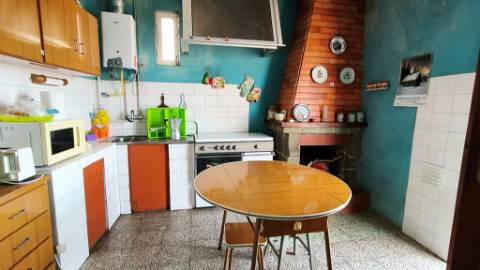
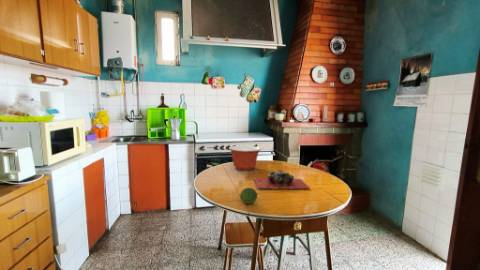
+ mixing bowl [228,145,262,171]
+ cutting board [253,169,311,190]
+ fruit [239,187,259,205]
